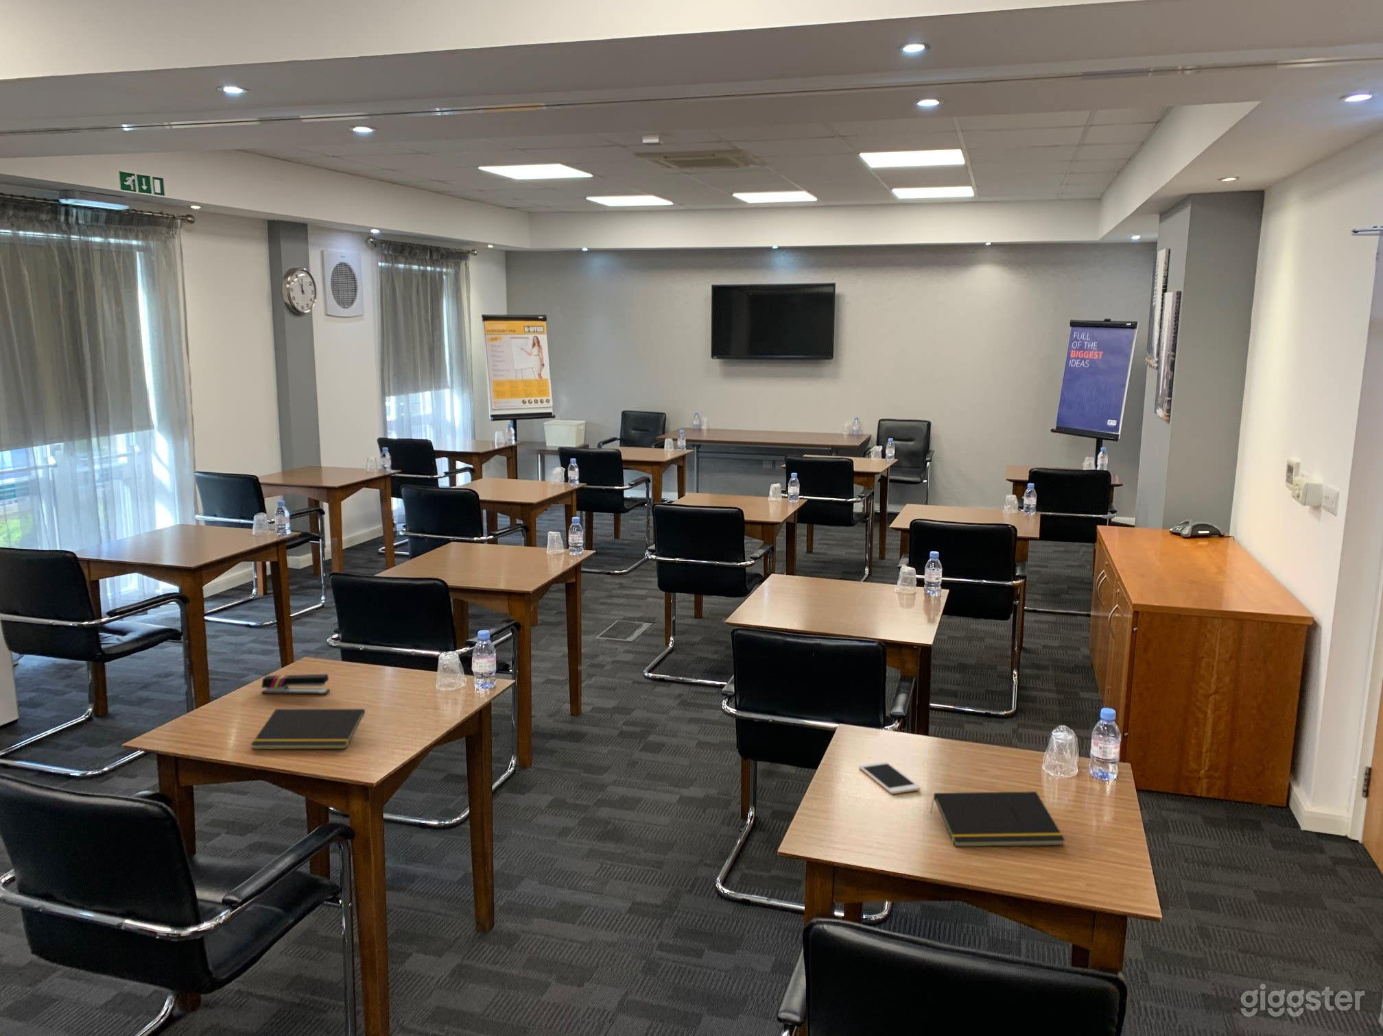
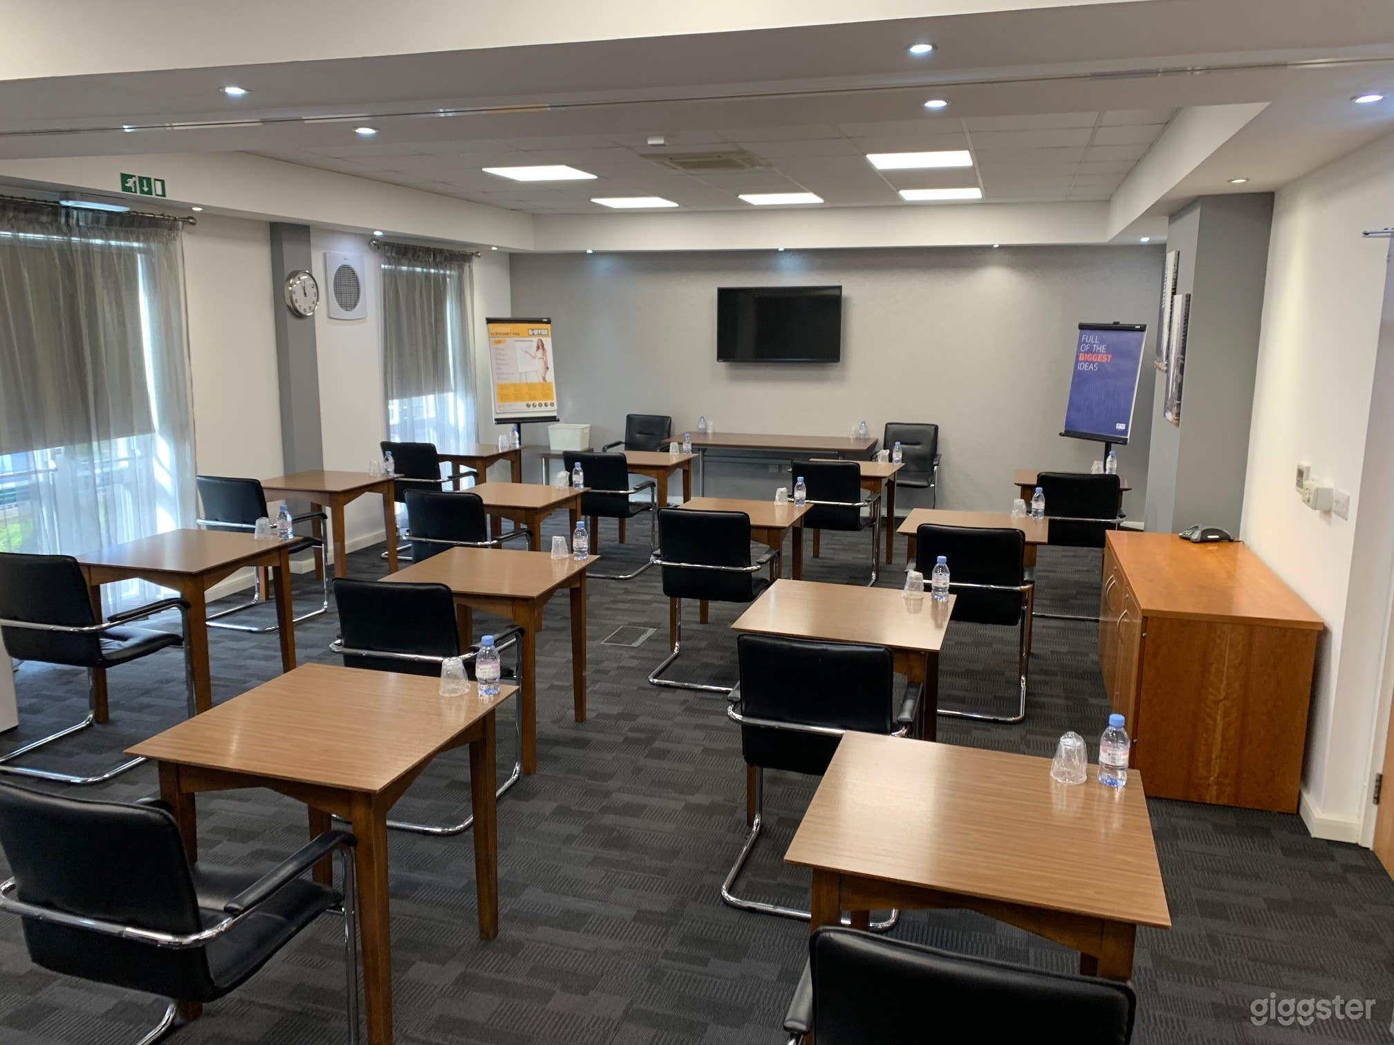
- notepad [930,791,1065,848]
- stapler [260,674,331,695]
- notepad [250,708,366,750]
- cell phone [858,762,921,794]
